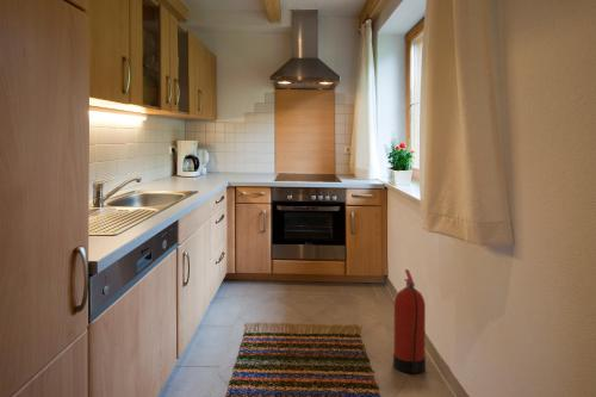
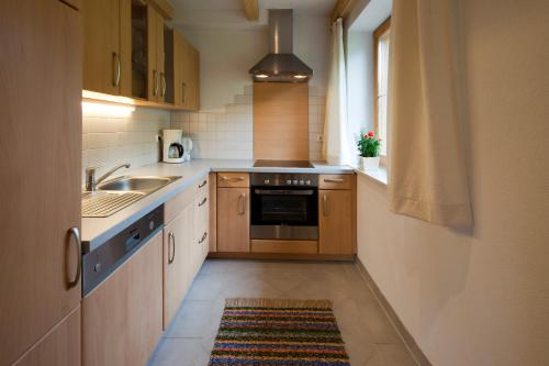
- fire extinguisher [392,268,427,374]
